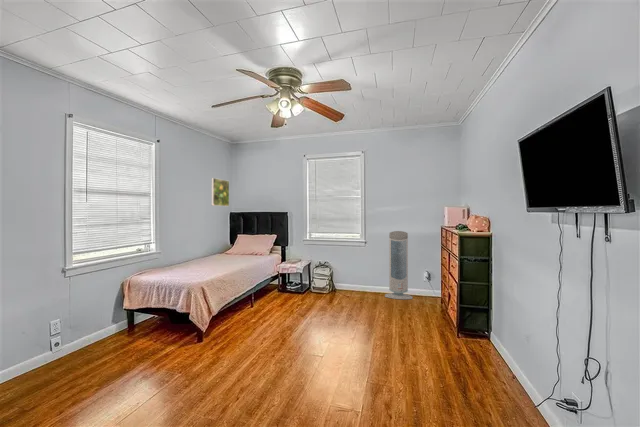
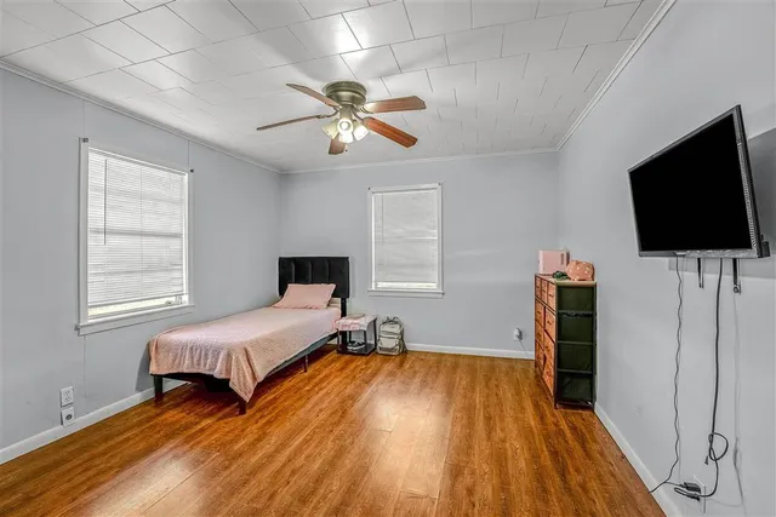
- air purifier [384,230,414,300]
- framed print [211,177,230,207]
